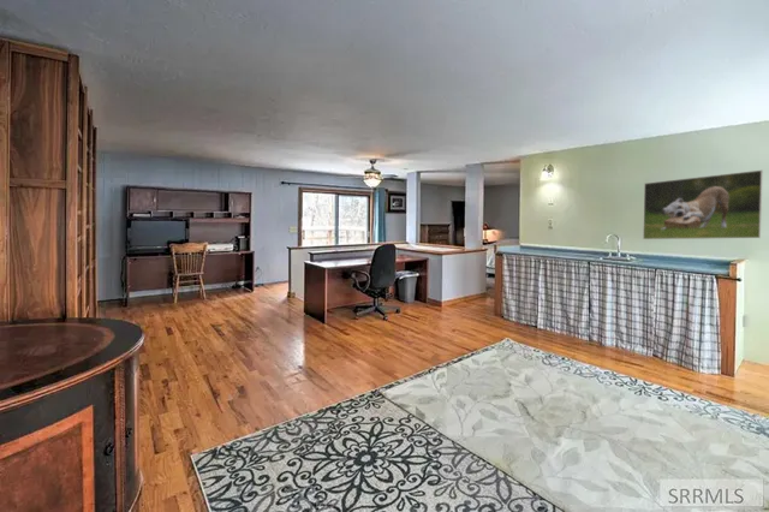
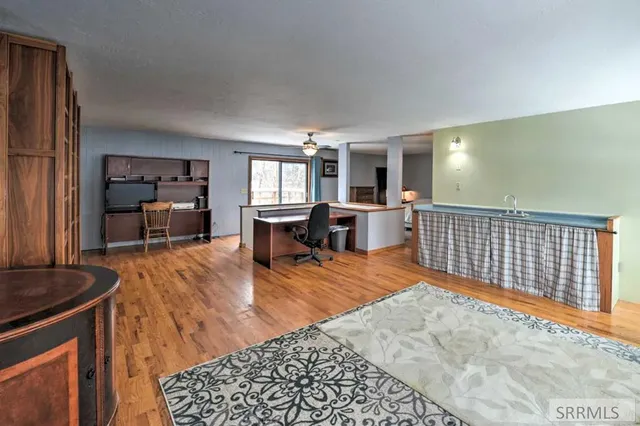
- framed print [642,169,764,240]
